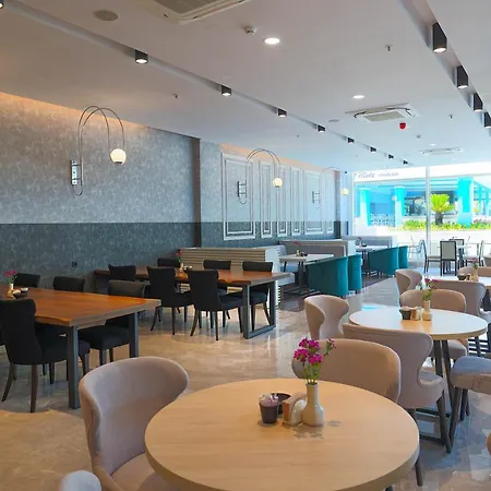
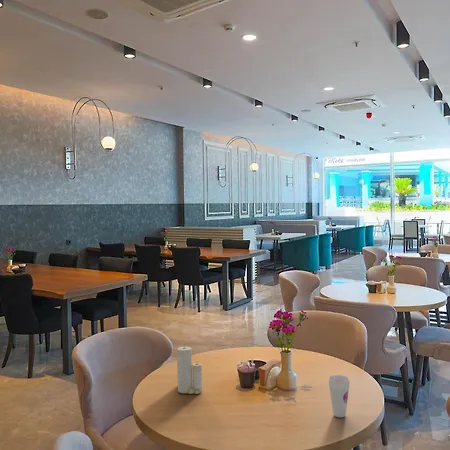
+ cup [327,374,351,418]
+ candle [176,345,203,395]
